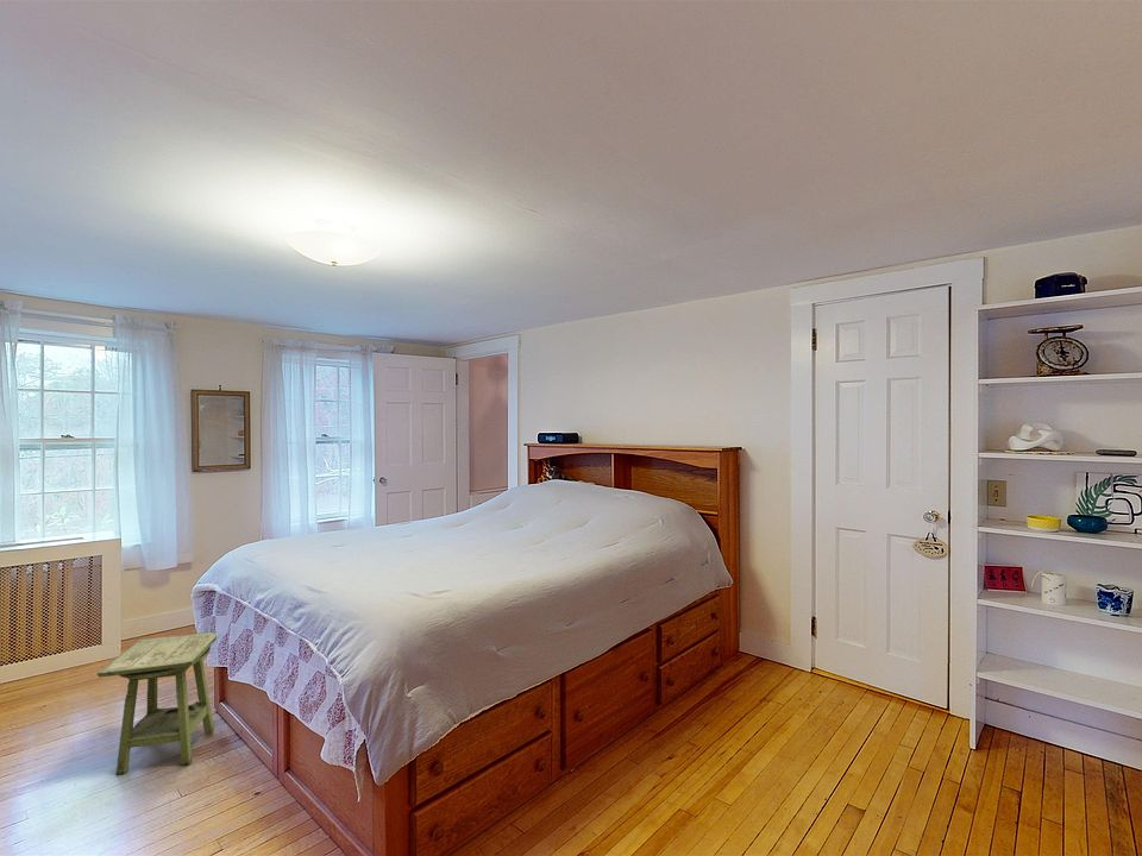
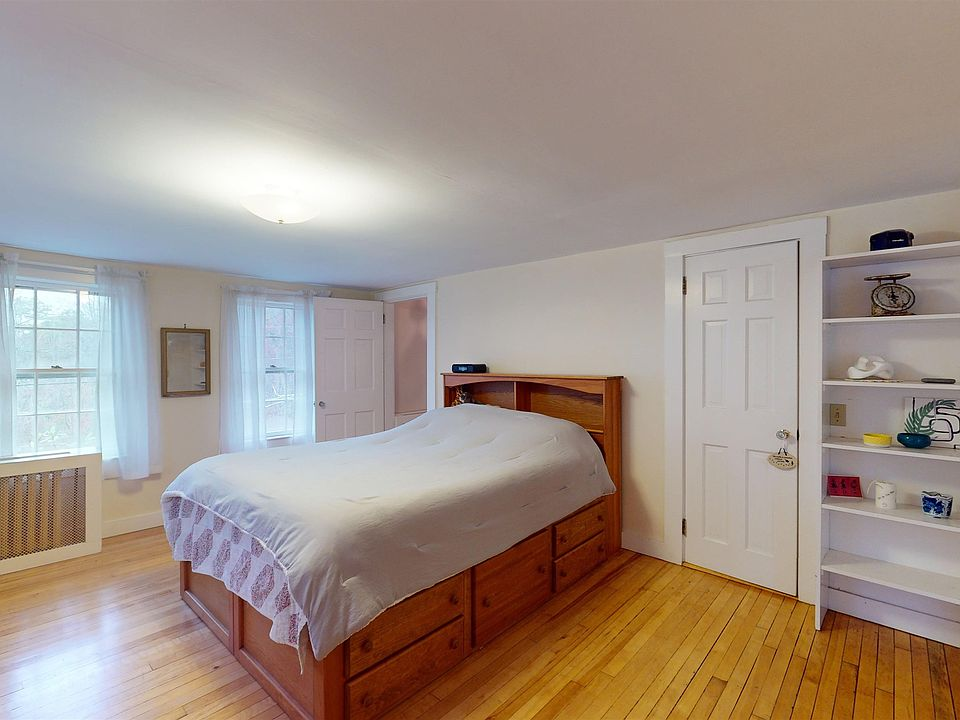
- side table [96,631,218,776]
